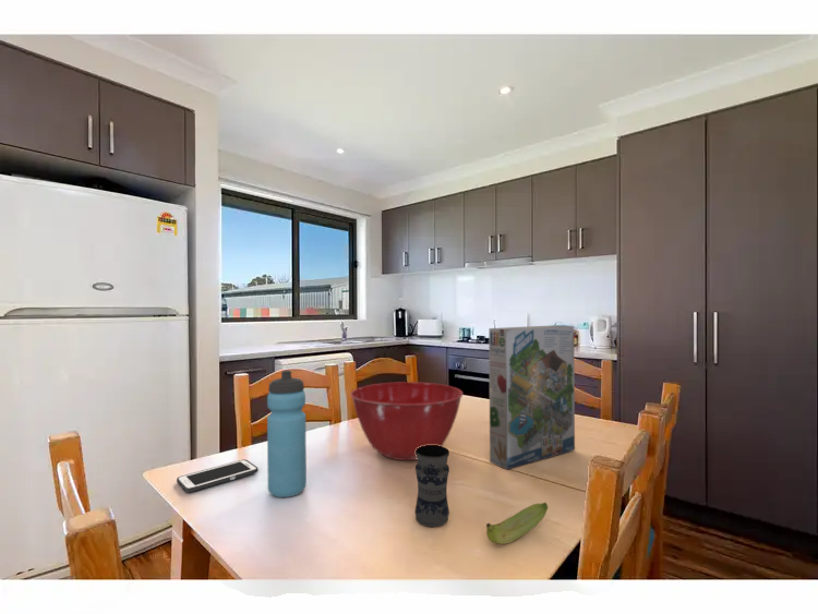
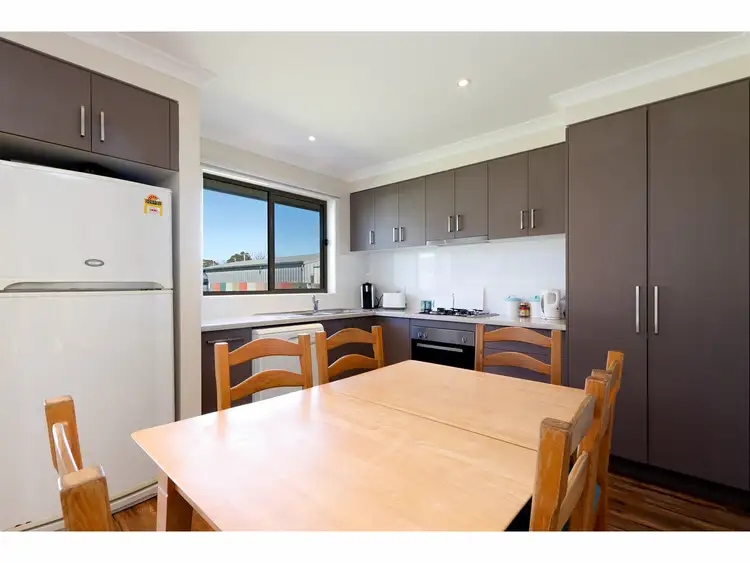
- water bottle [266,370,308,498]
- jar [414,445,450,528]
- banana [485,502,550,545]
- cereal box [488,324,576,471]
- cell phone [176,458,260,494]
- mixing bowl [349,381,464,461]
